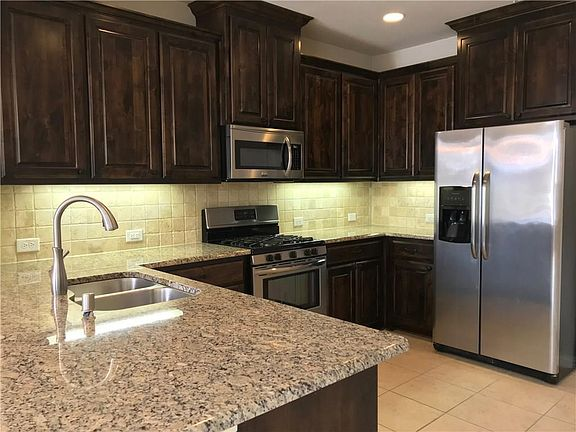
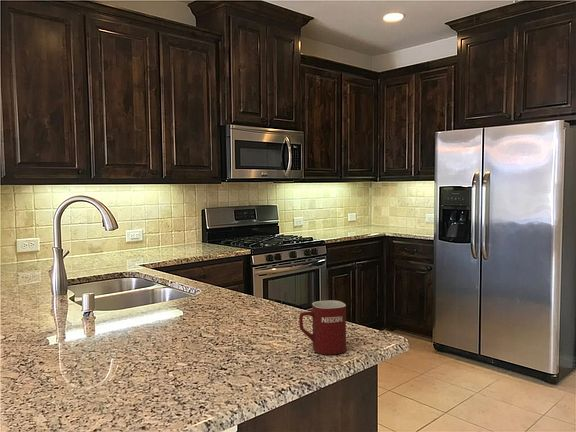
+ mug [298,299,347,356]
